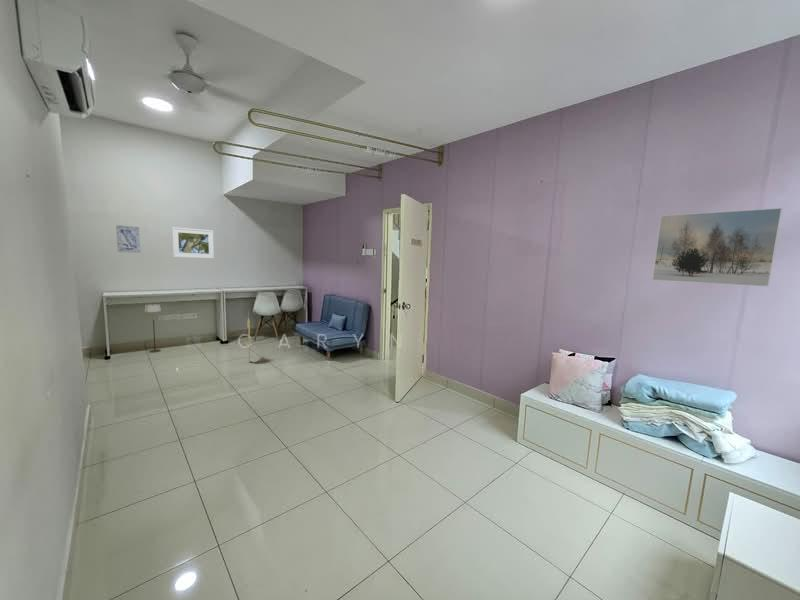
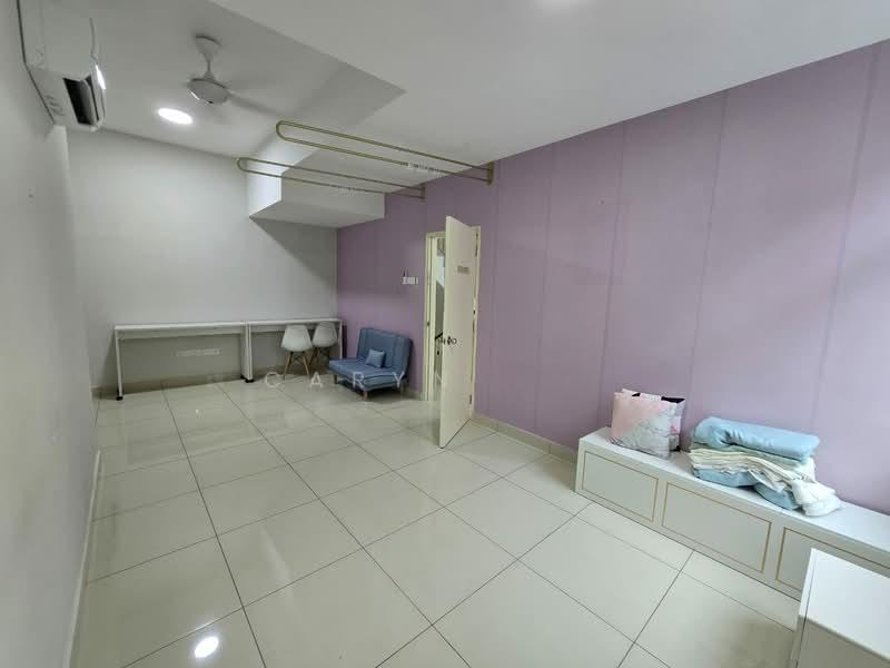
- wall art [115,224,142,254]
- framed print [651,207,783,287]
- floor lamp [144,301,251,362]
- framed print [171,226,215,259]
